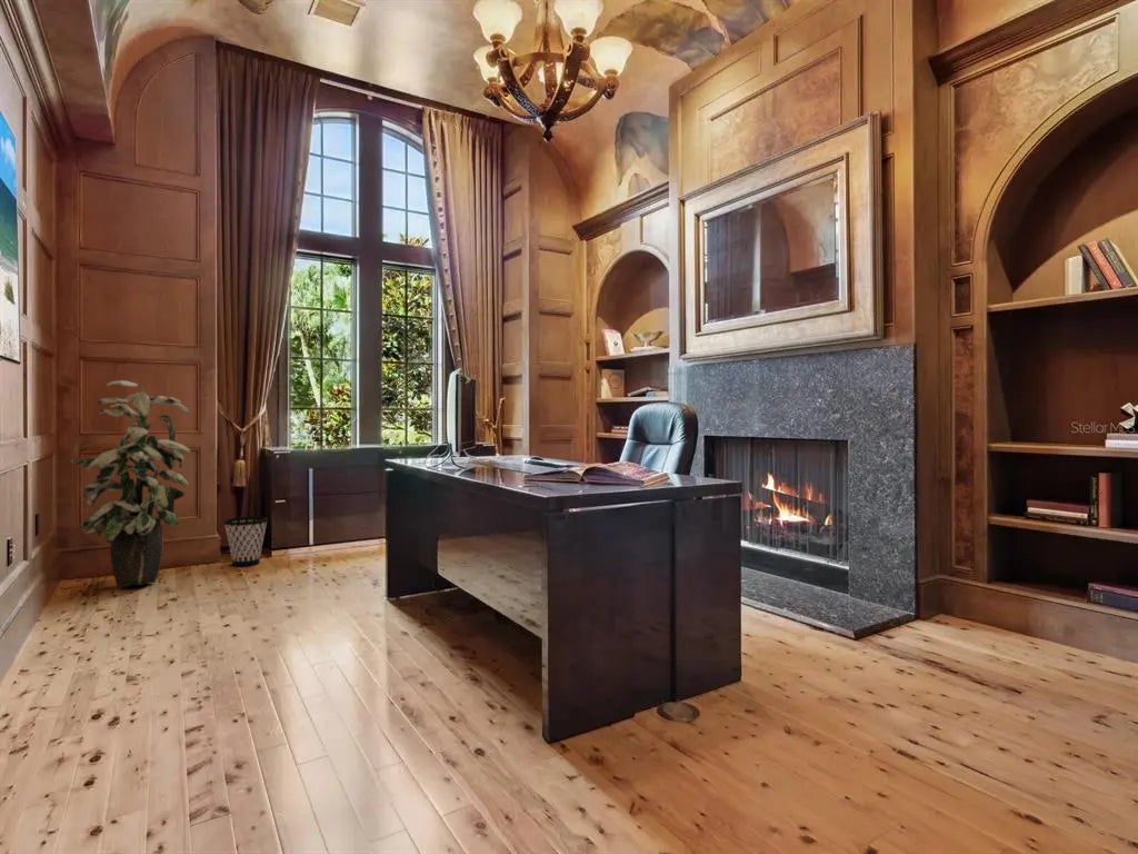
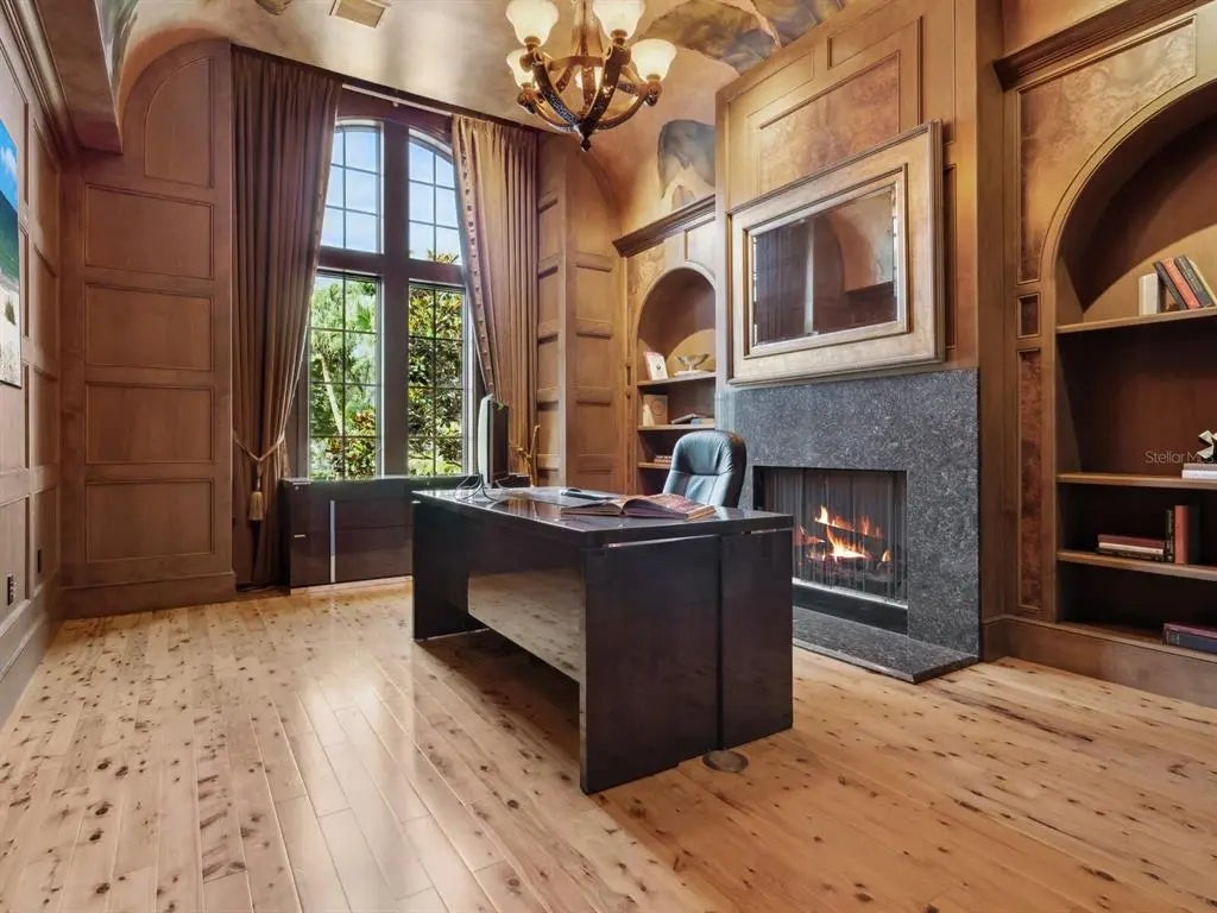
- wastebasket [222,516,269,567]
- indoor plant [69,379,191,587]
